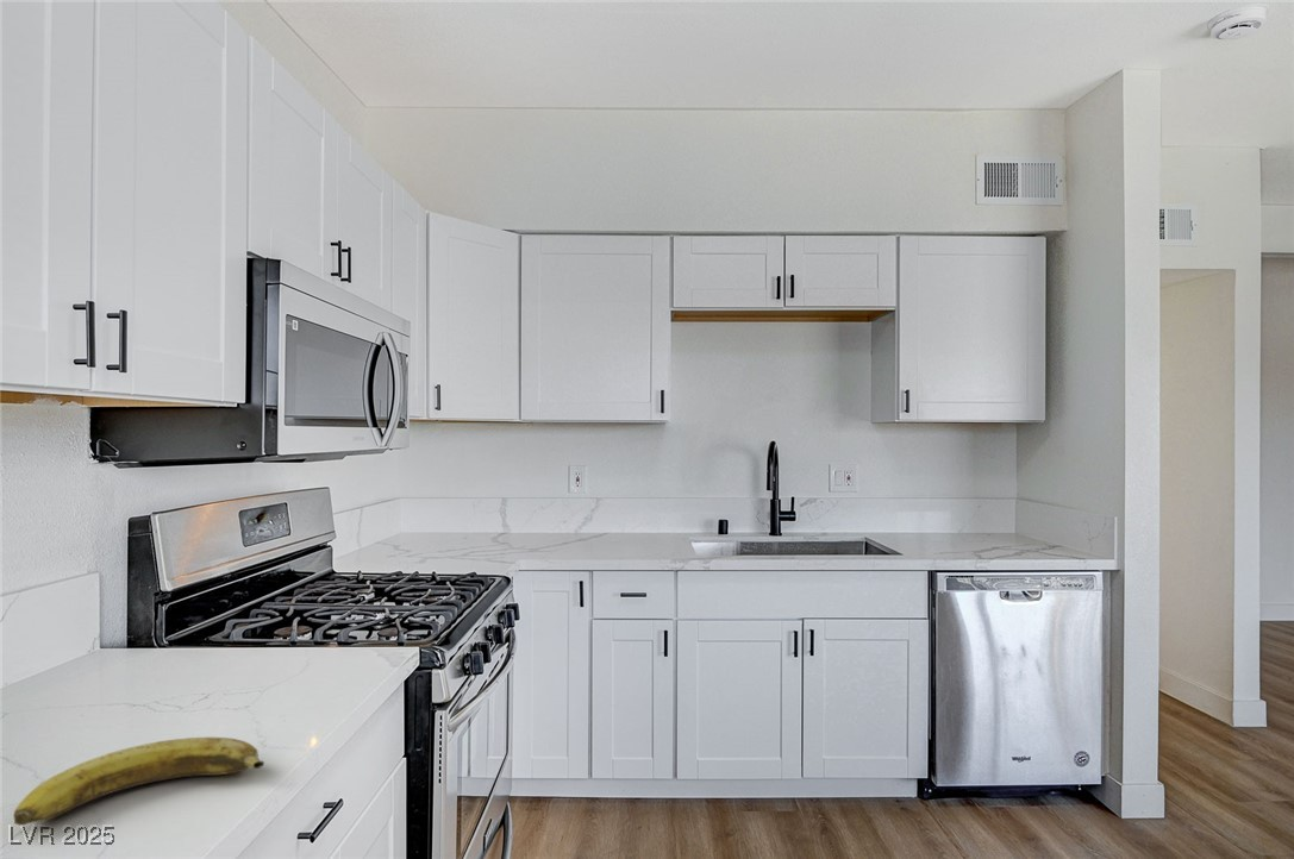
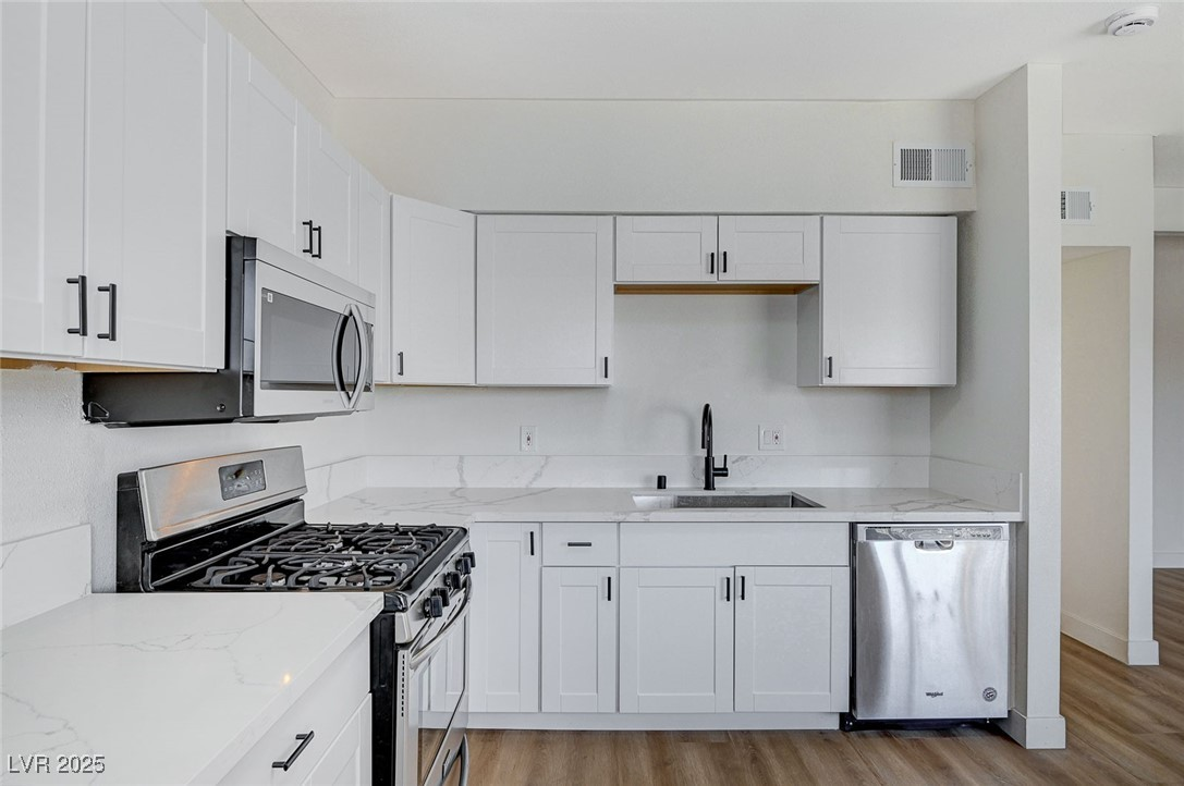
- banana [12,736,265,827]
